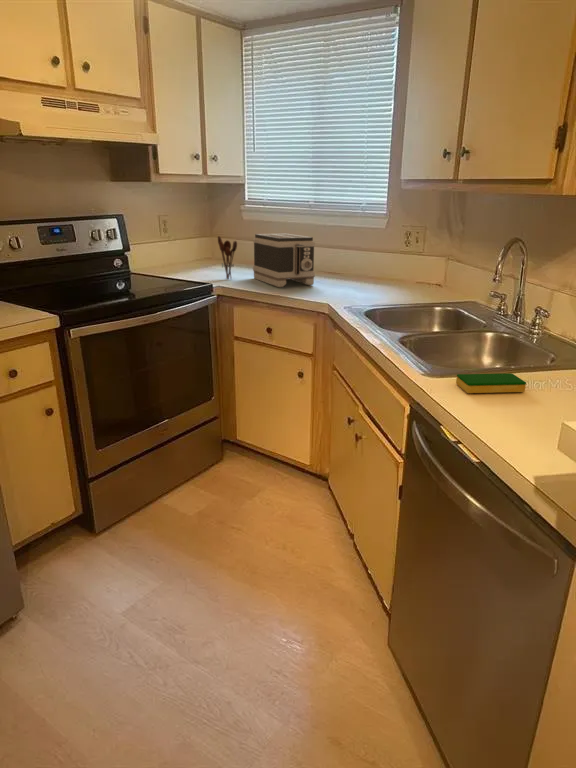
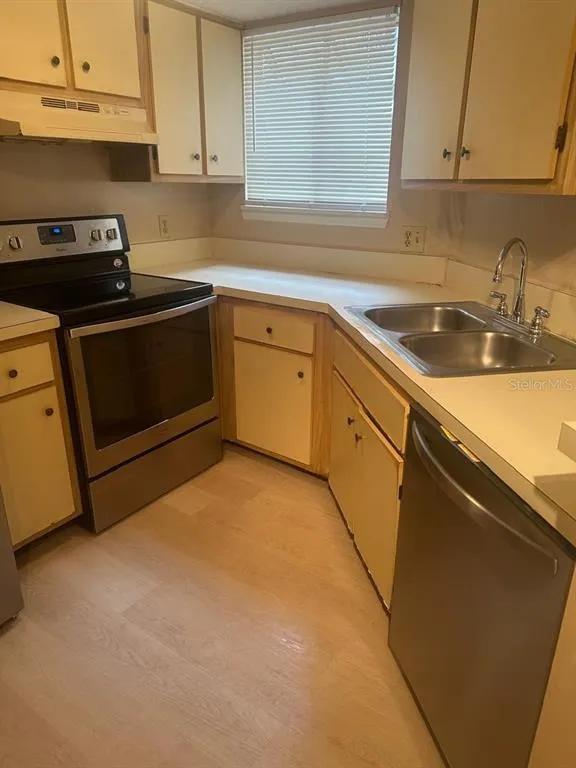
- utensil holder [217,235,238,280]
- toaster [252,233,316,288]
- dish sponge [455,372,527,394]
